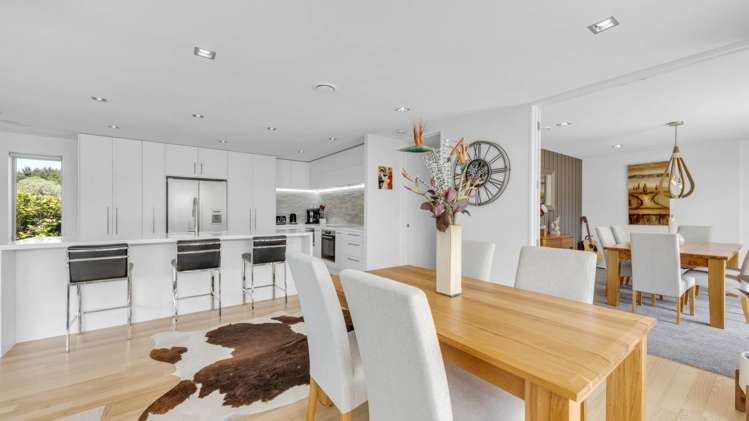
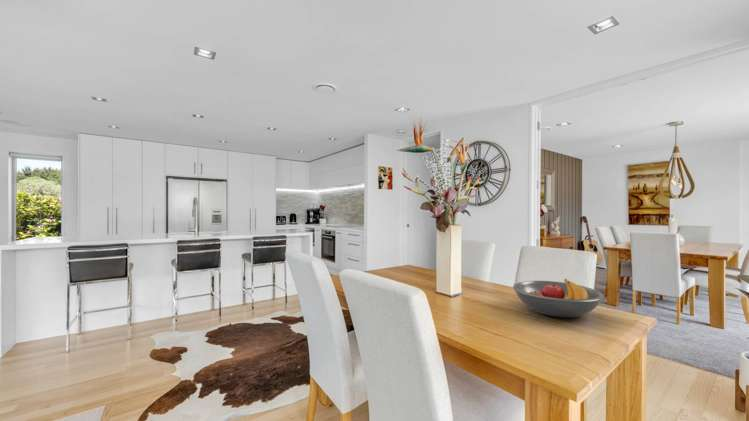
+ fruit bowl [512,278,604,318]
